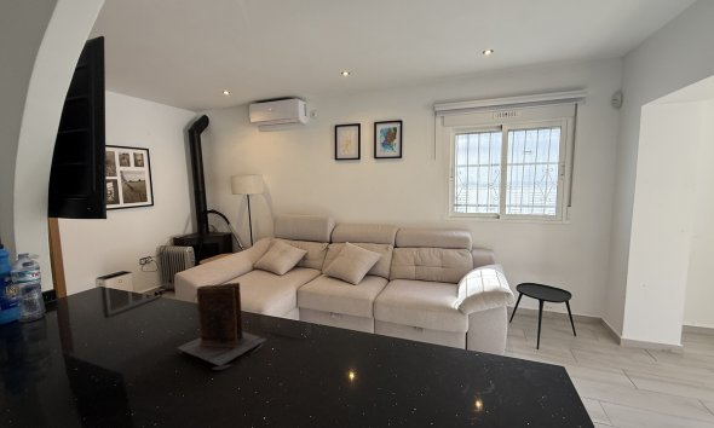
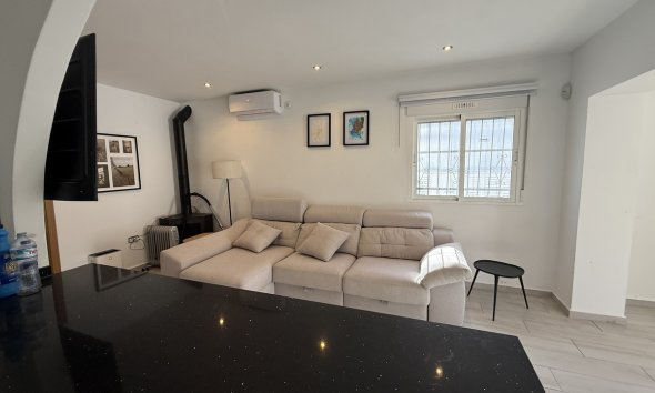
- book [175,282,267,371]
